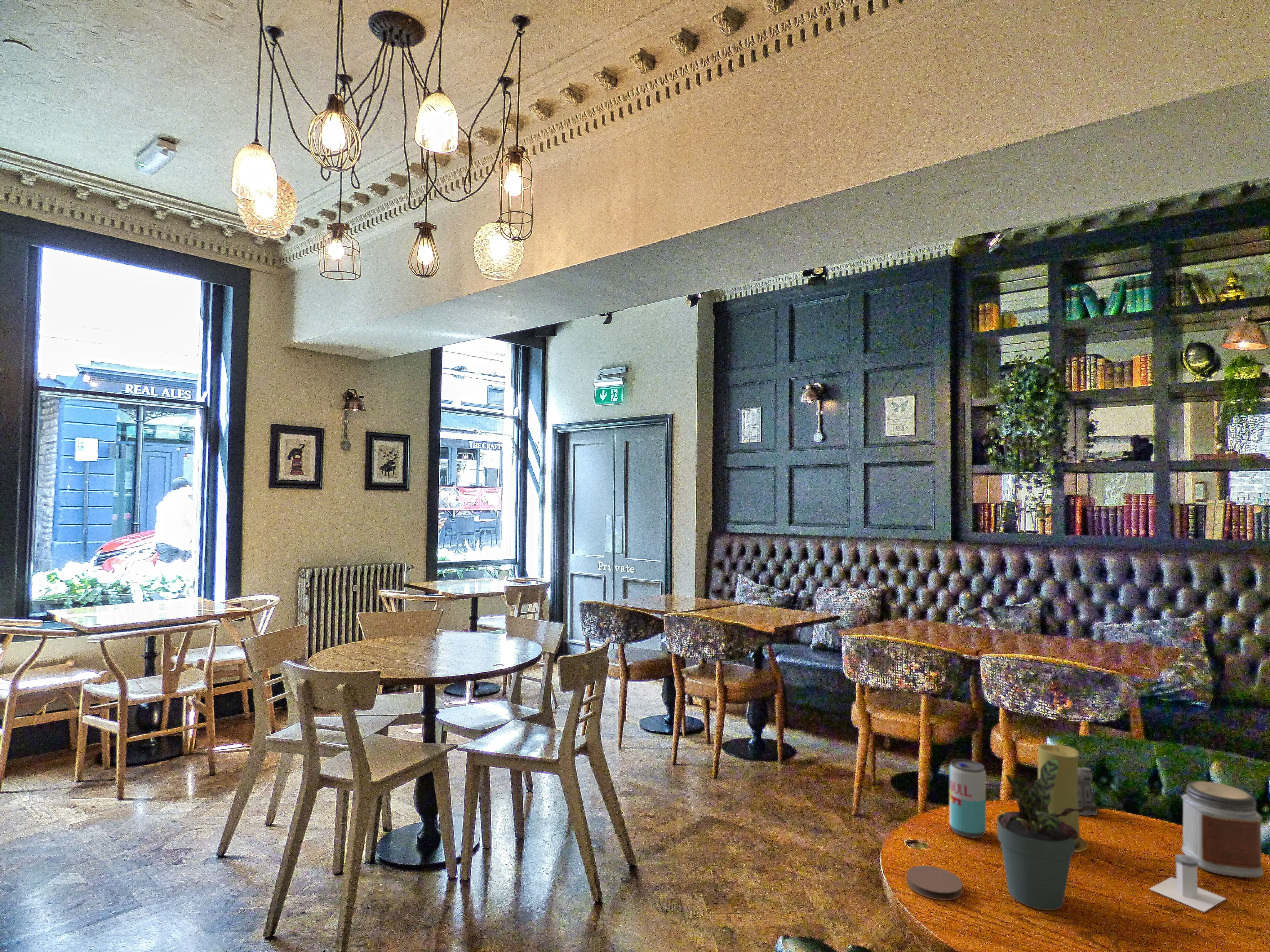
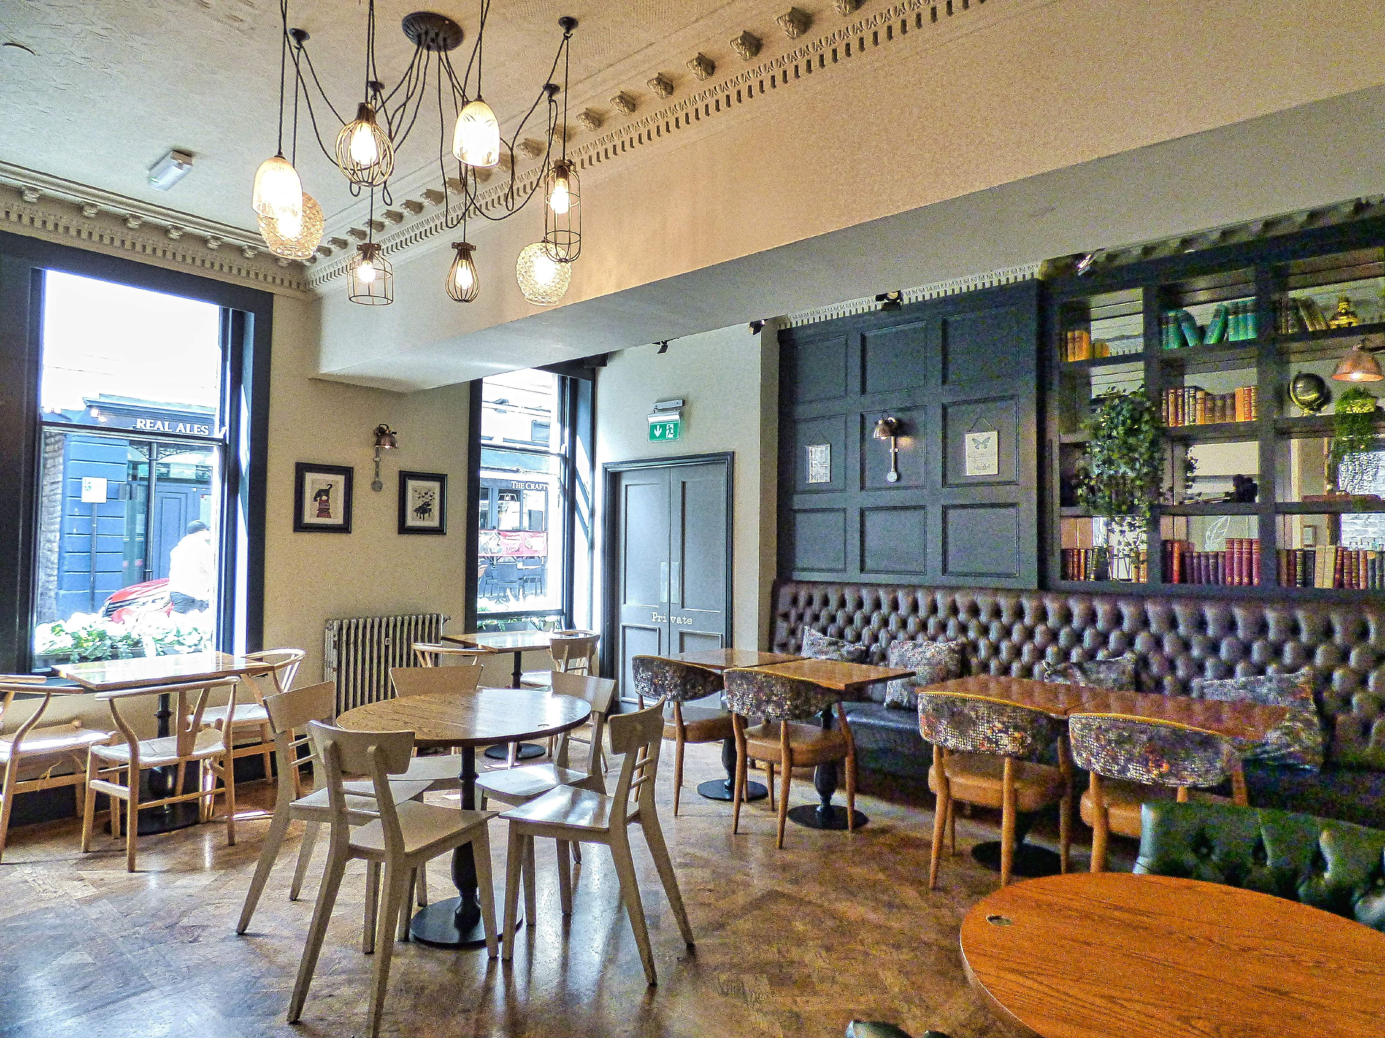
- candle [1038,744,1088,852]
- jar [1181,781,1264,878]
- potted plant [997,759,1108,910]
- salt shaker [1148,854,1227,912]
- coaster [906,865,963,901]
- pepper shaker [1077,767,1098,816]
- beverage can [949,759,986,838]
